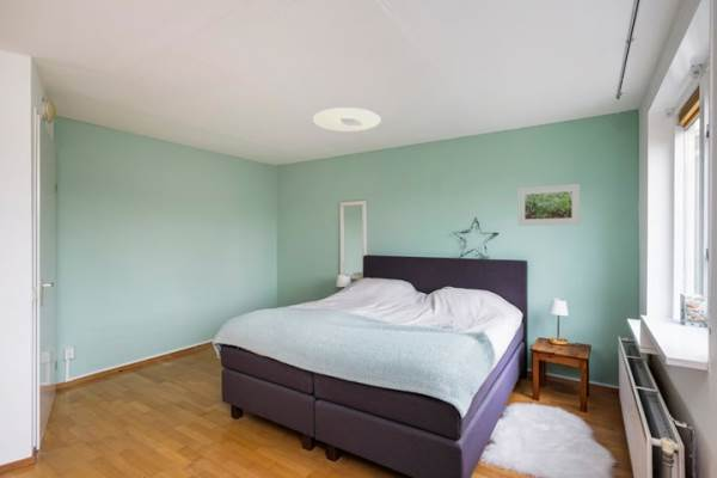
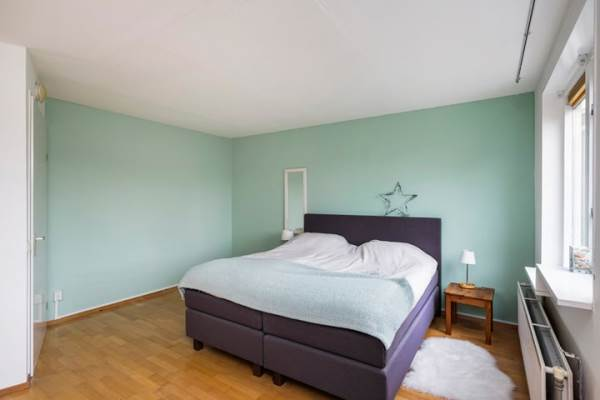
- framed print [517,183,581,227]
- ceiling light [312,106,382,133]
